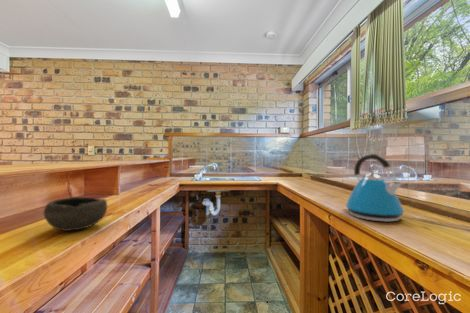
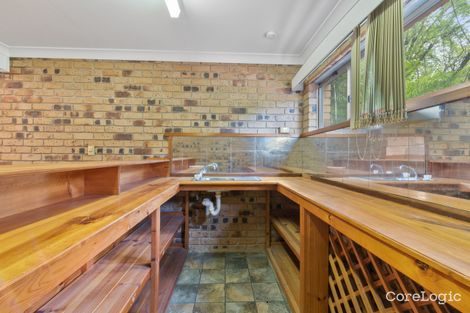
- kettle [345,153,405,223]
- bowl [42,196,108,232]
